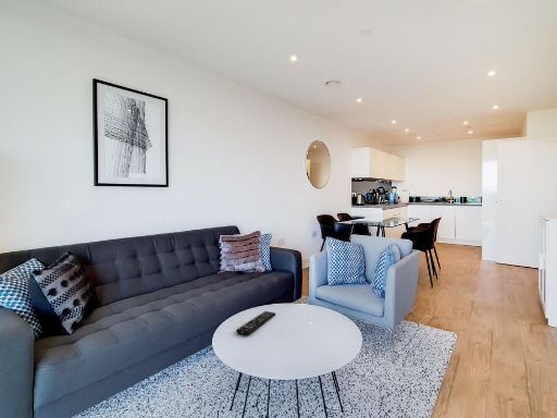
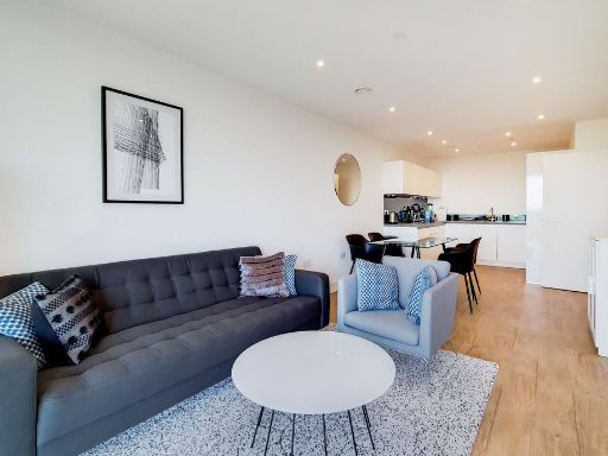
- remote control [235,310,276,336]
